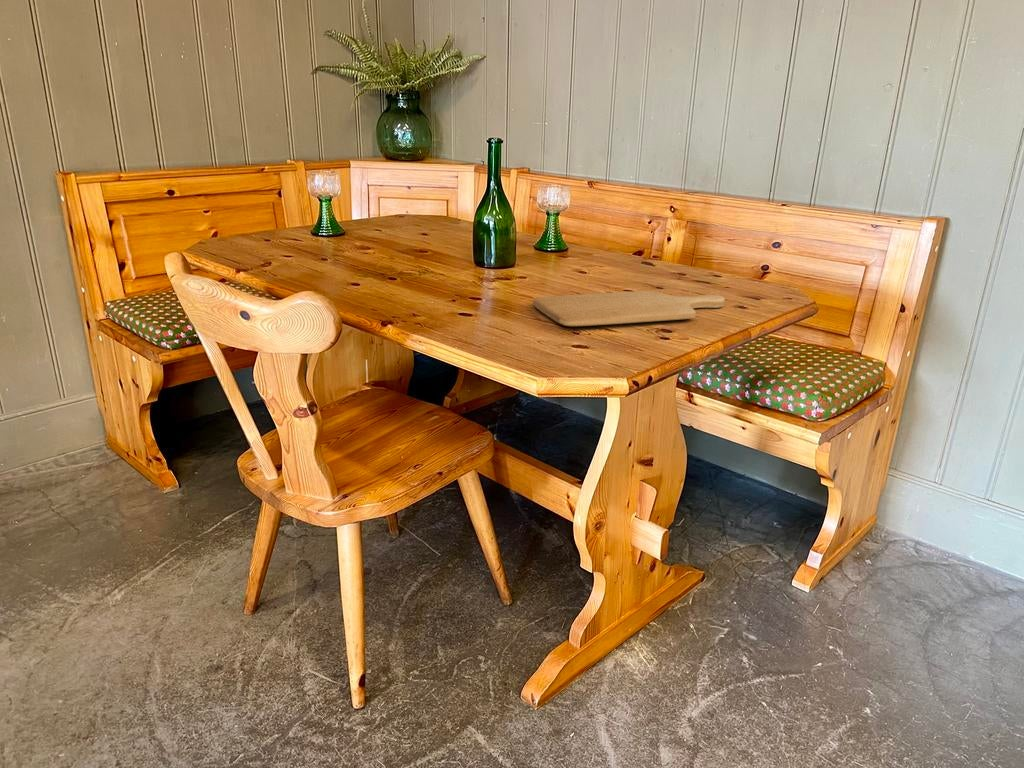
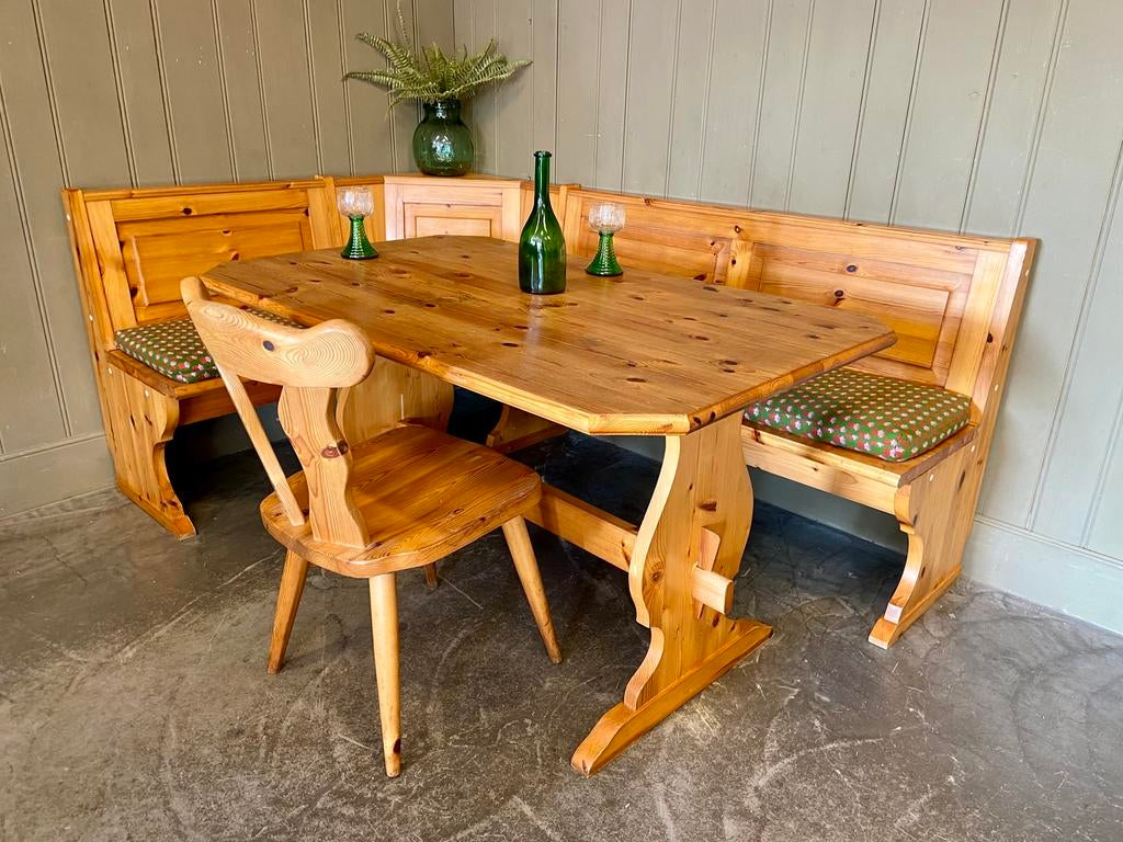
- chopping board [532,290,726,327]
